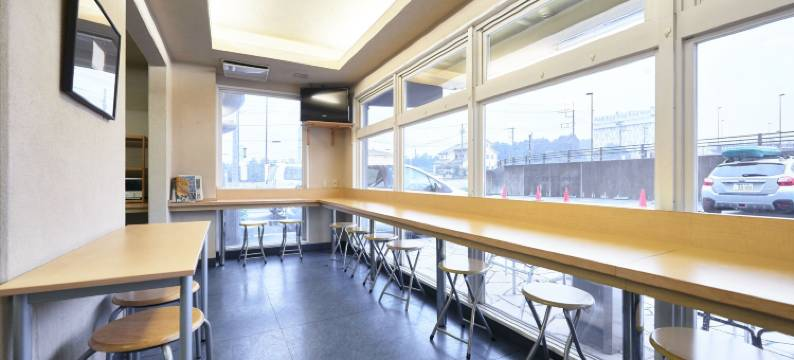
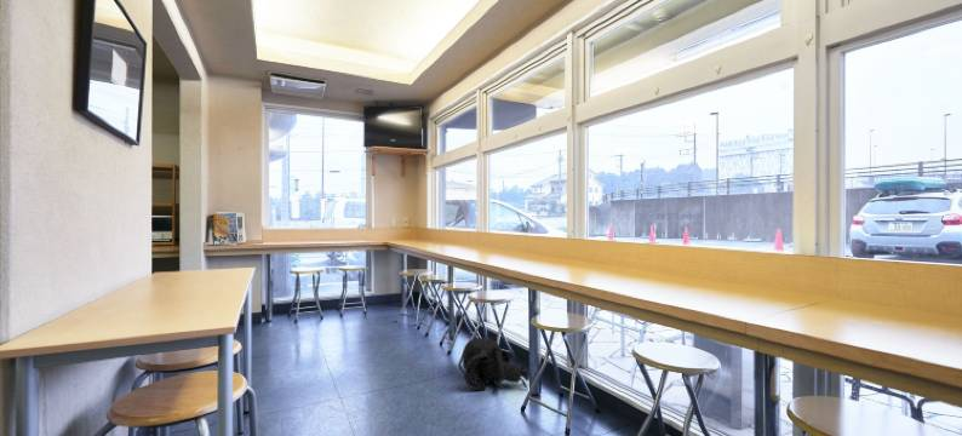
+ tactical helmet [462,337,531,391]
